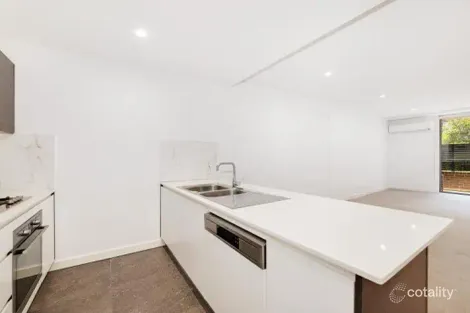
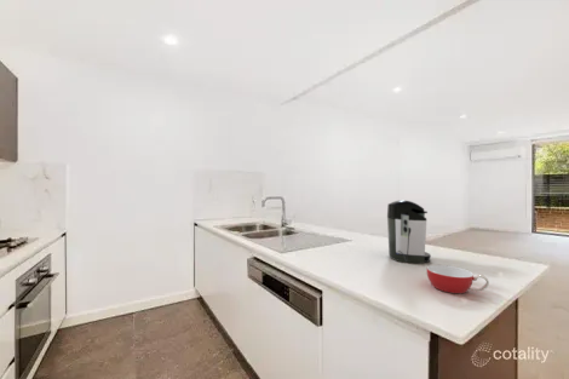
+ bowl [425,264,490,294]
+ coffee maker [386,199,431,265]
